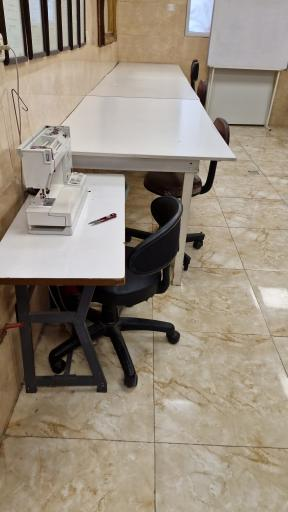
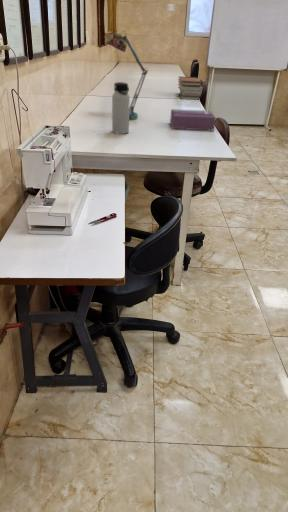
+ water bottle [111,81,131,135]
+ desk lamp [105,29,149,121]
+ book stack [177,75,204,101]
+ tissue box [169,108,217,132]
